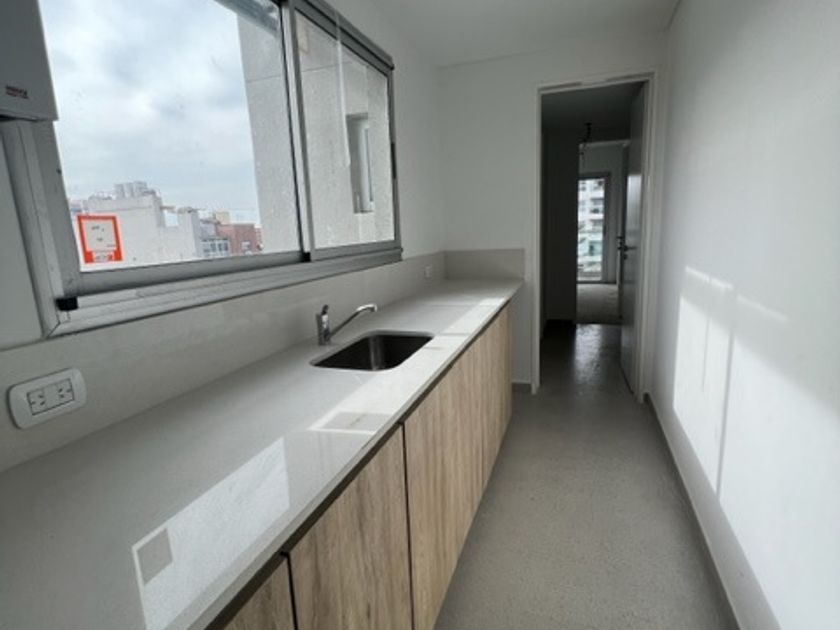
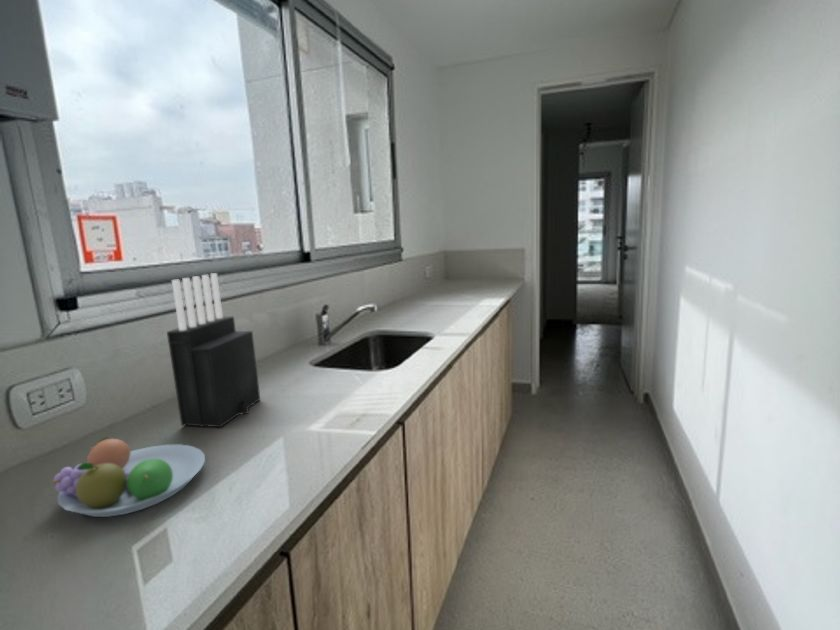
+ fruit bowl [51,436,206,518]
+ knife block [166,272,261,429]
